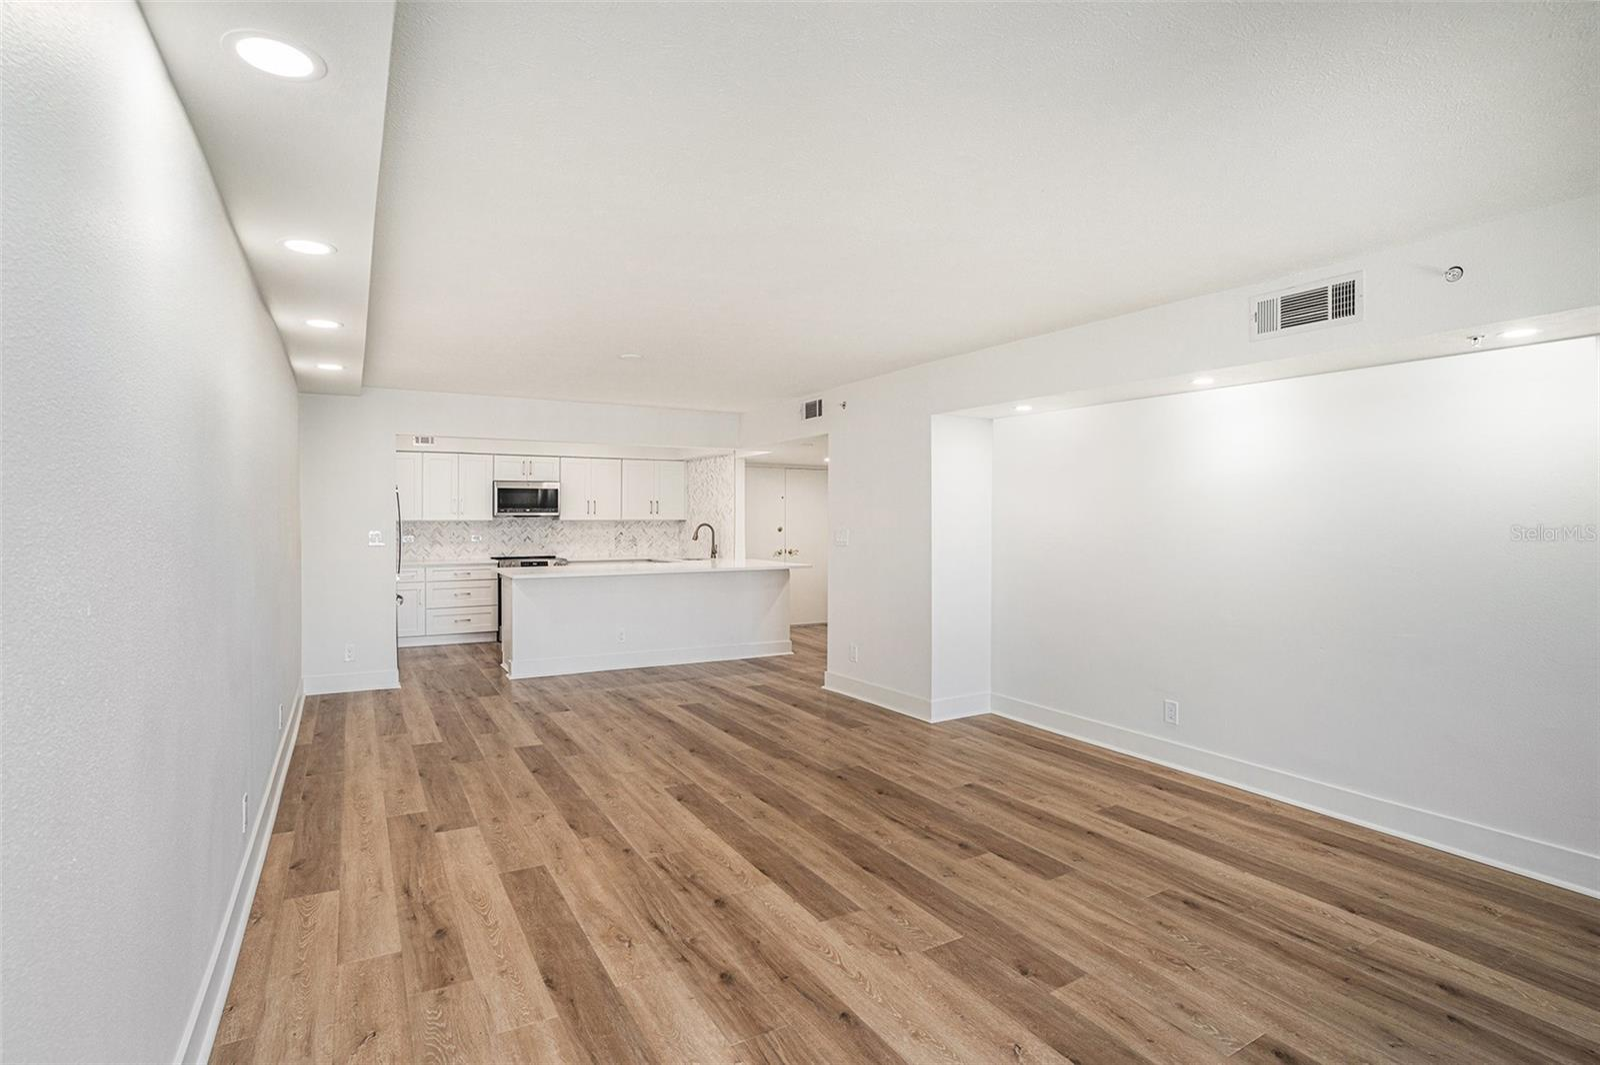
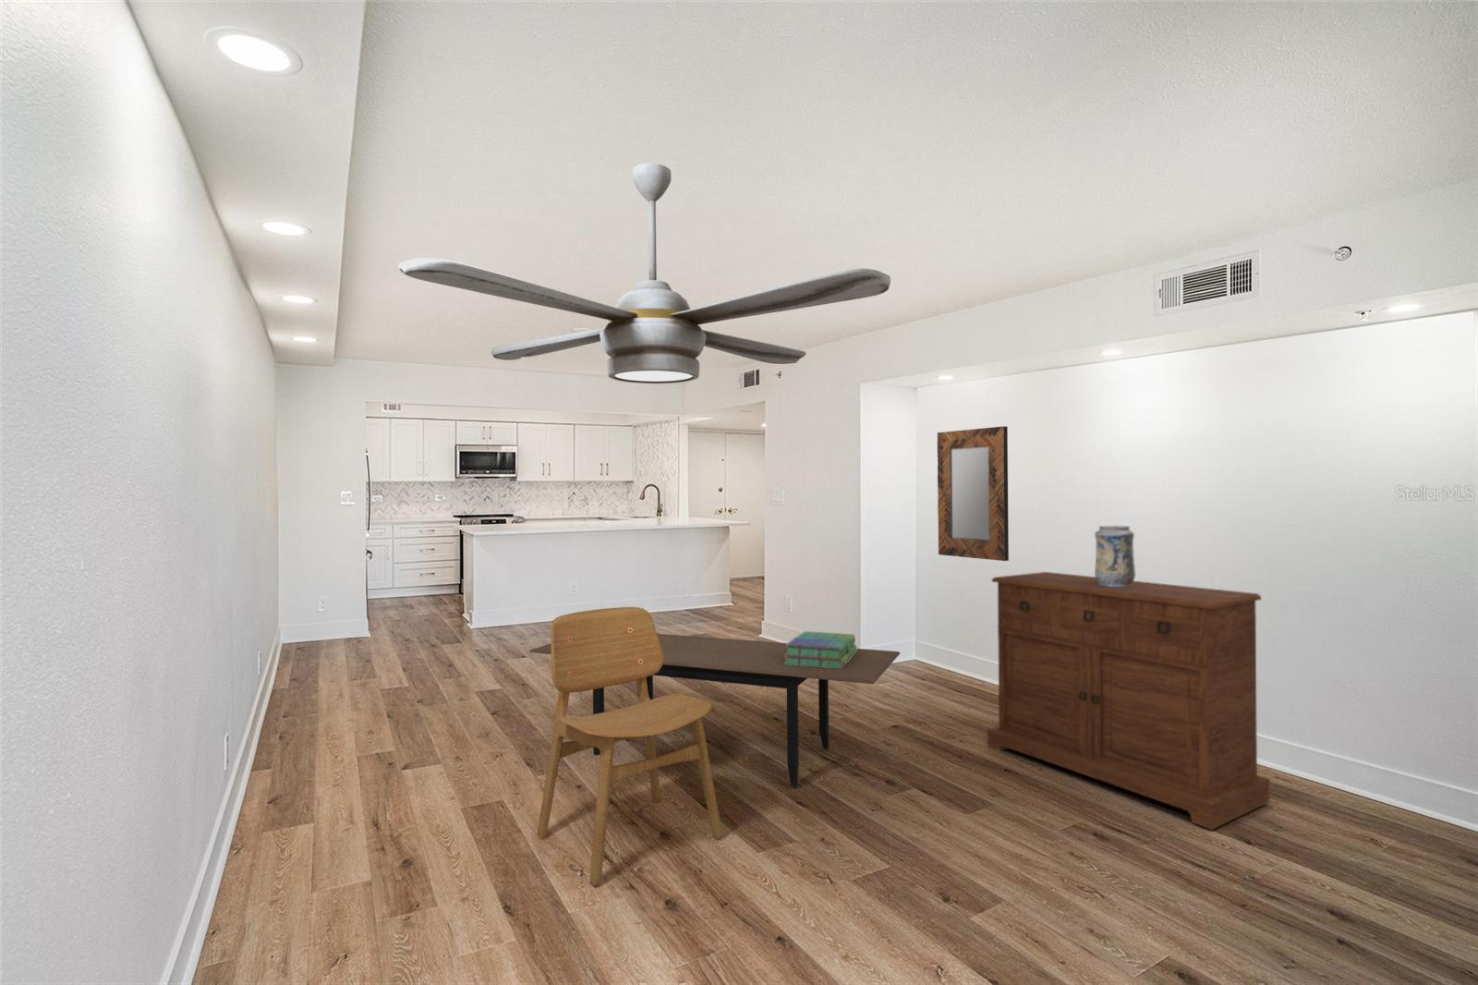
+ stack of books [785,630,858,669]
+ decorative vase [1093,524,1136,587]
+ dining table [529,633,901,787]
+ sideboard [987,571,1270,831]
+ ceiling fan [397,163,891,385]
+ dining chair [536,606,723,887]
+ home mirror [936,425,1010,562]
